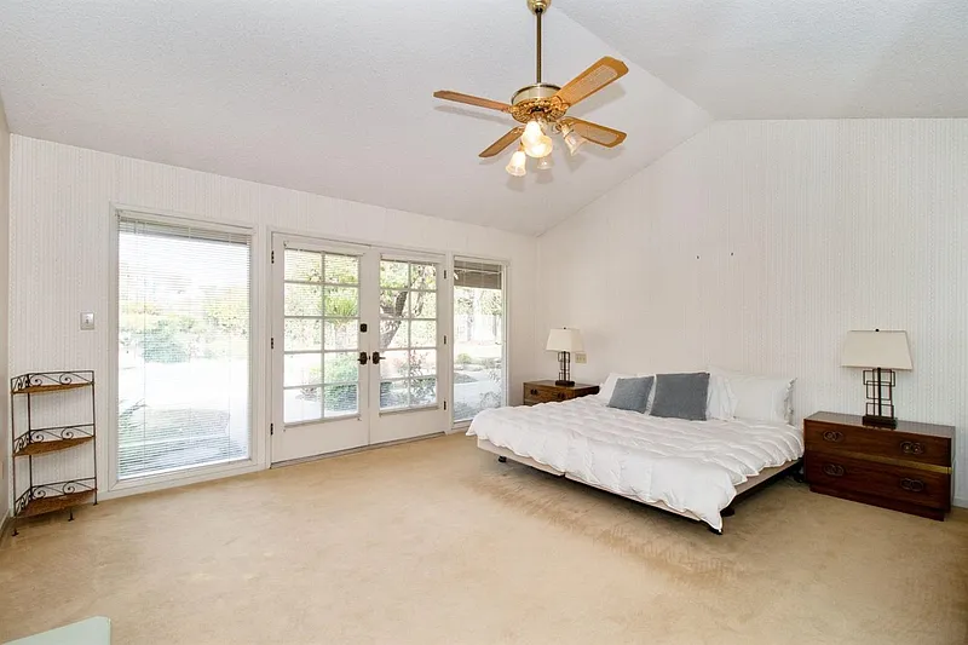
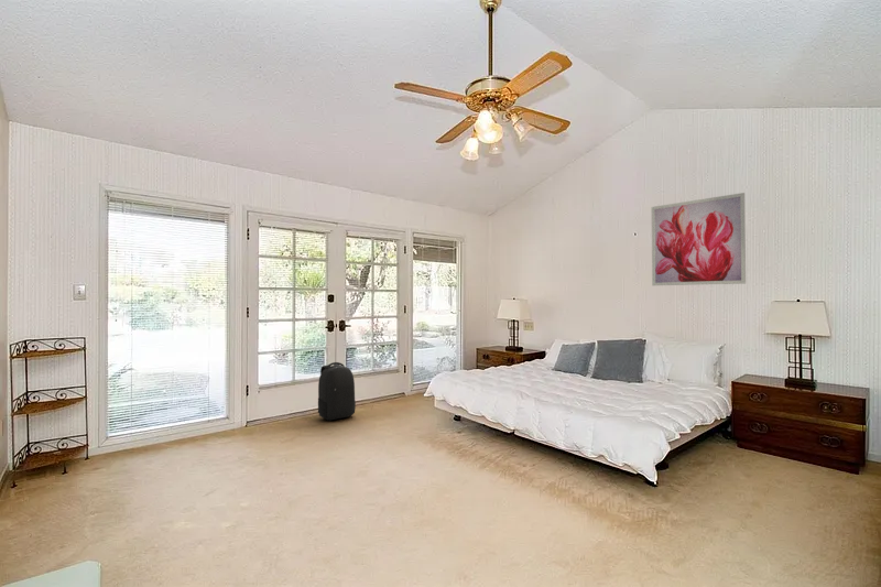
+ wall art [651,192,747,286]
+ backpack [317,361,357,422]
